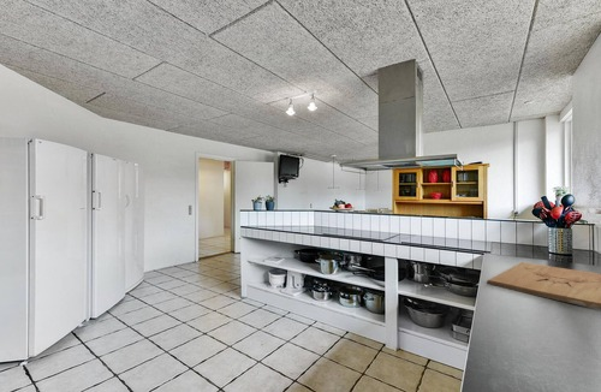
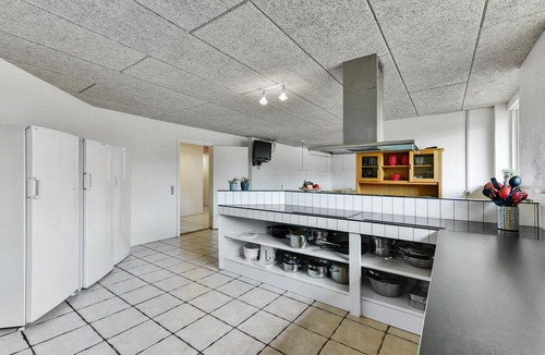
- cutting board [486,261,601,310]
